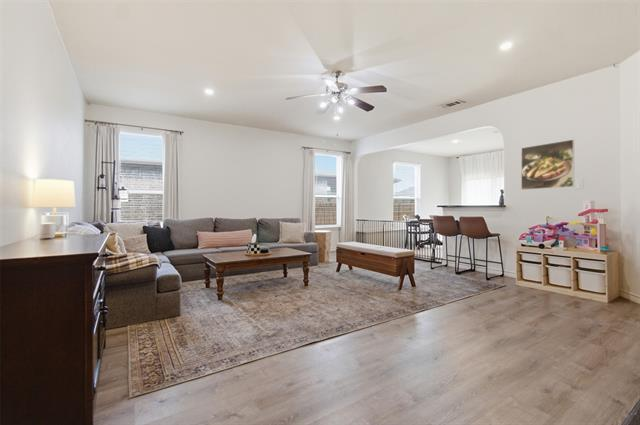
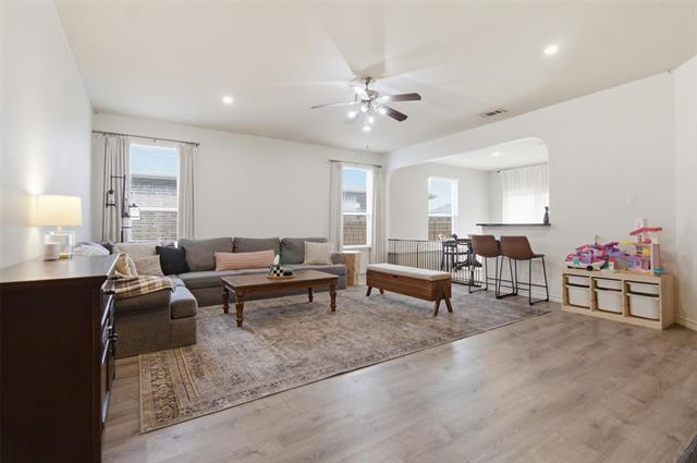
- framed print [520,138,575,191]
